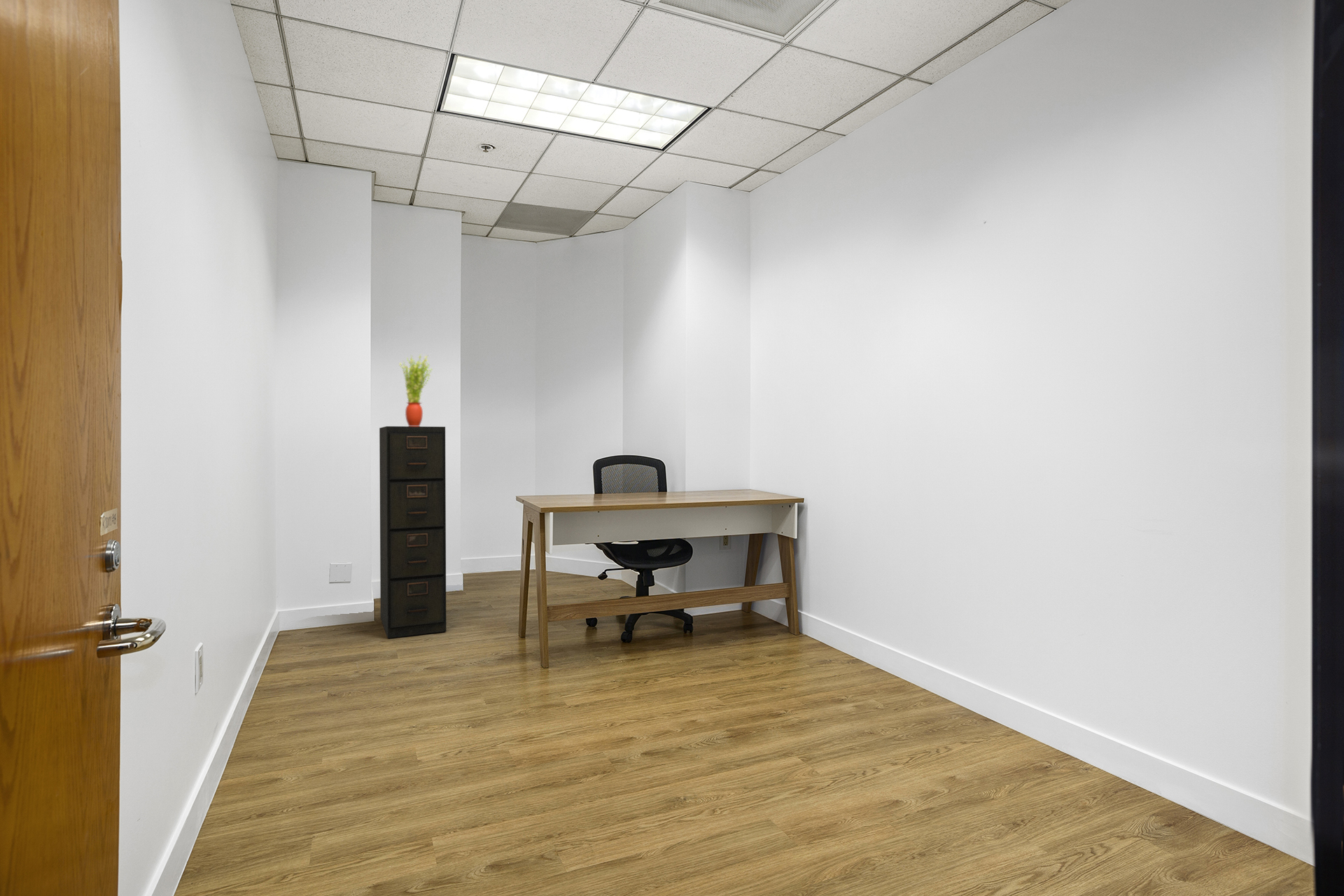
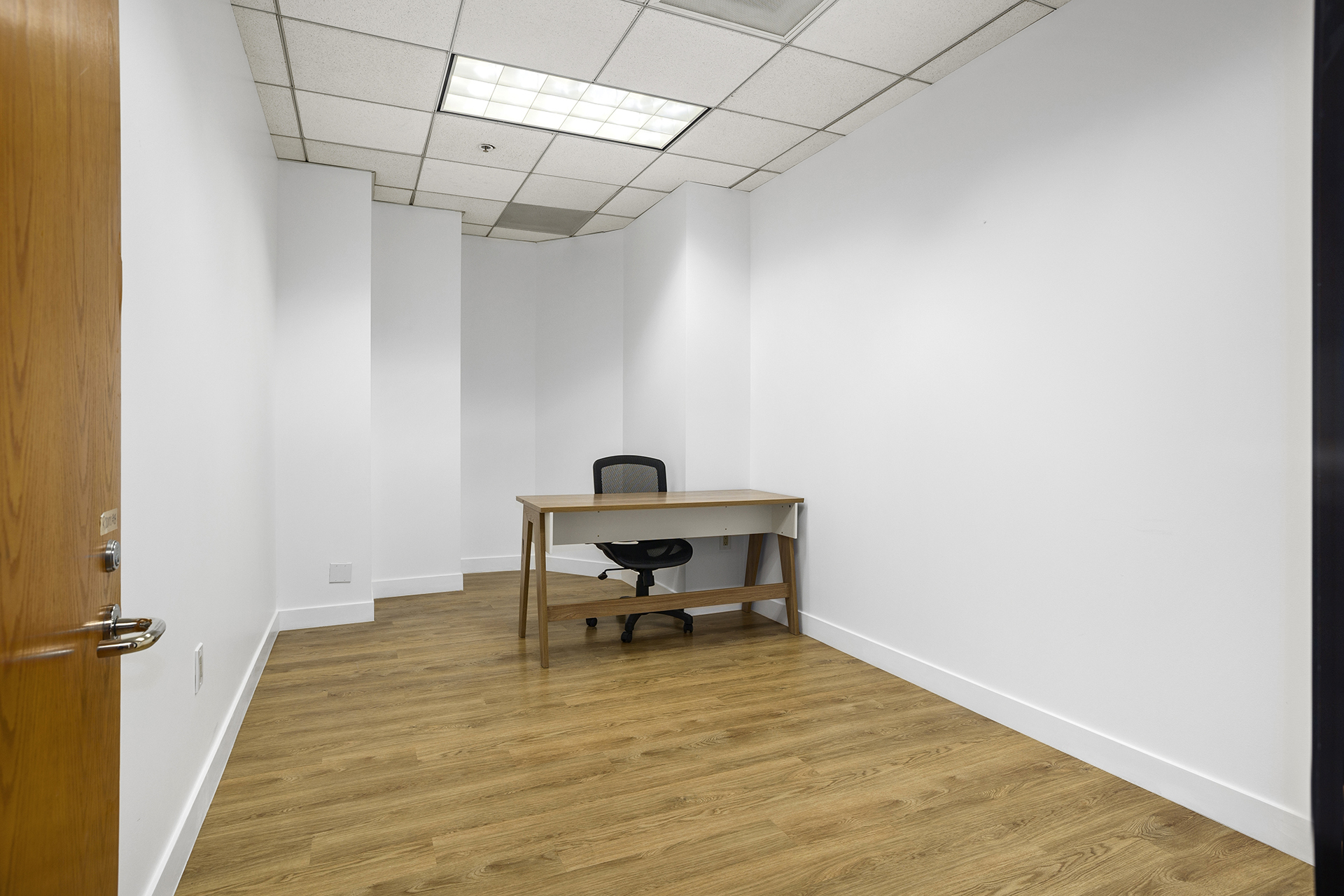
- filing cabinet [379,426,447,639]
- potted plant [398,353,433,426]
